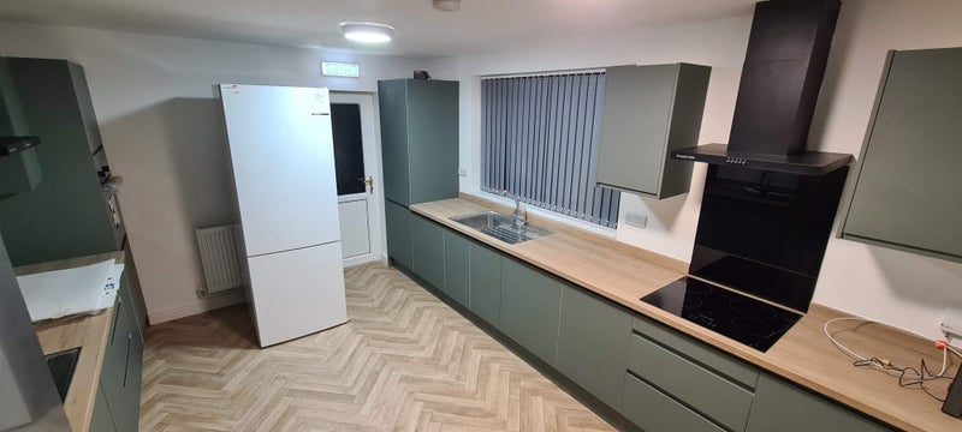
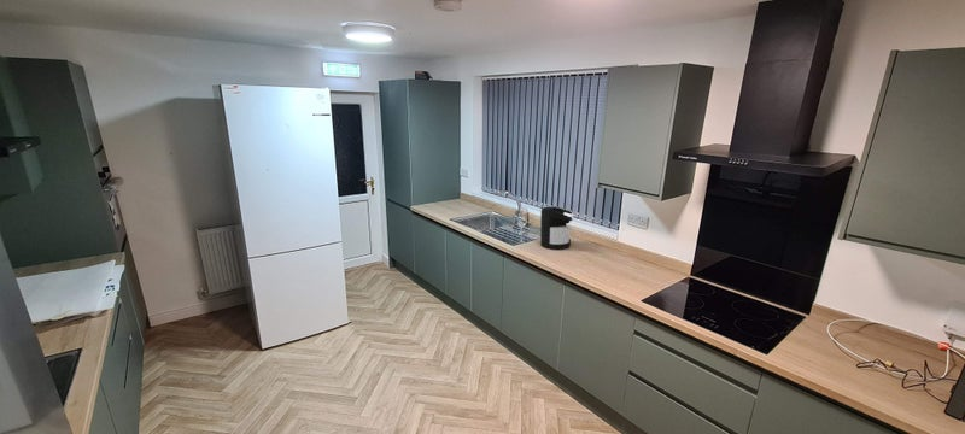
+ coffee maker [539,205,574,251]
